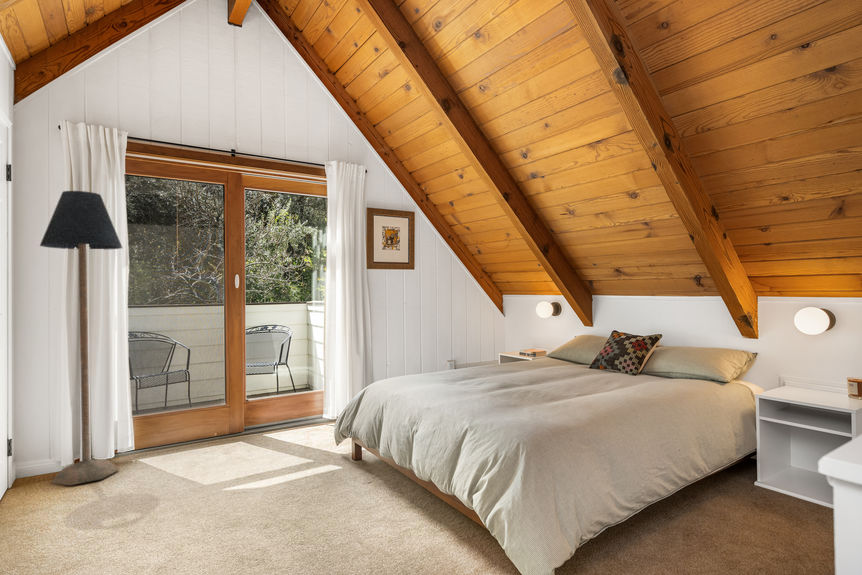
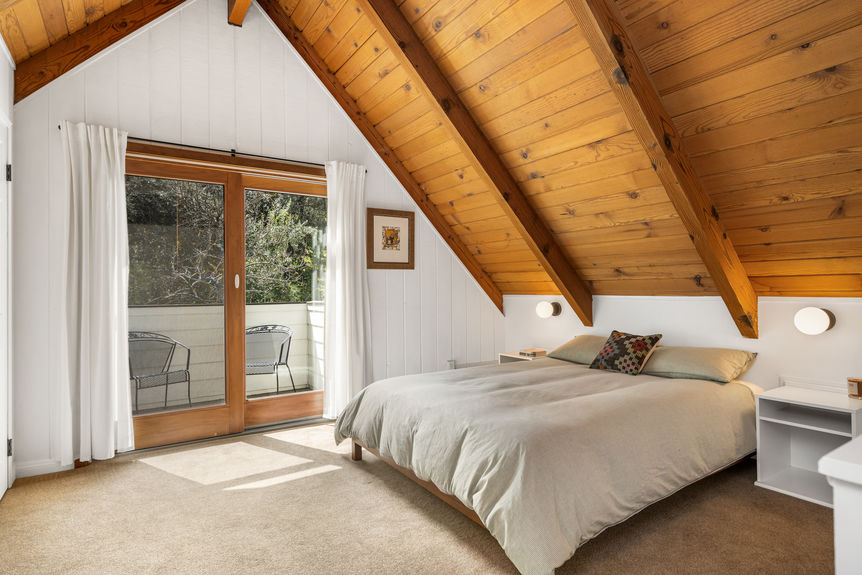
- floor lamp [39,190,123,486]
